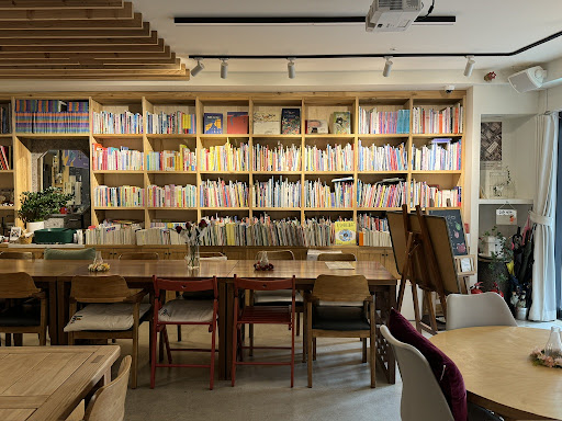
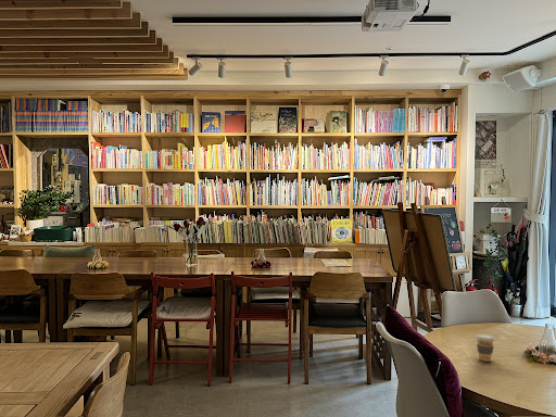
+ coffee cup [475,333,496,363]
